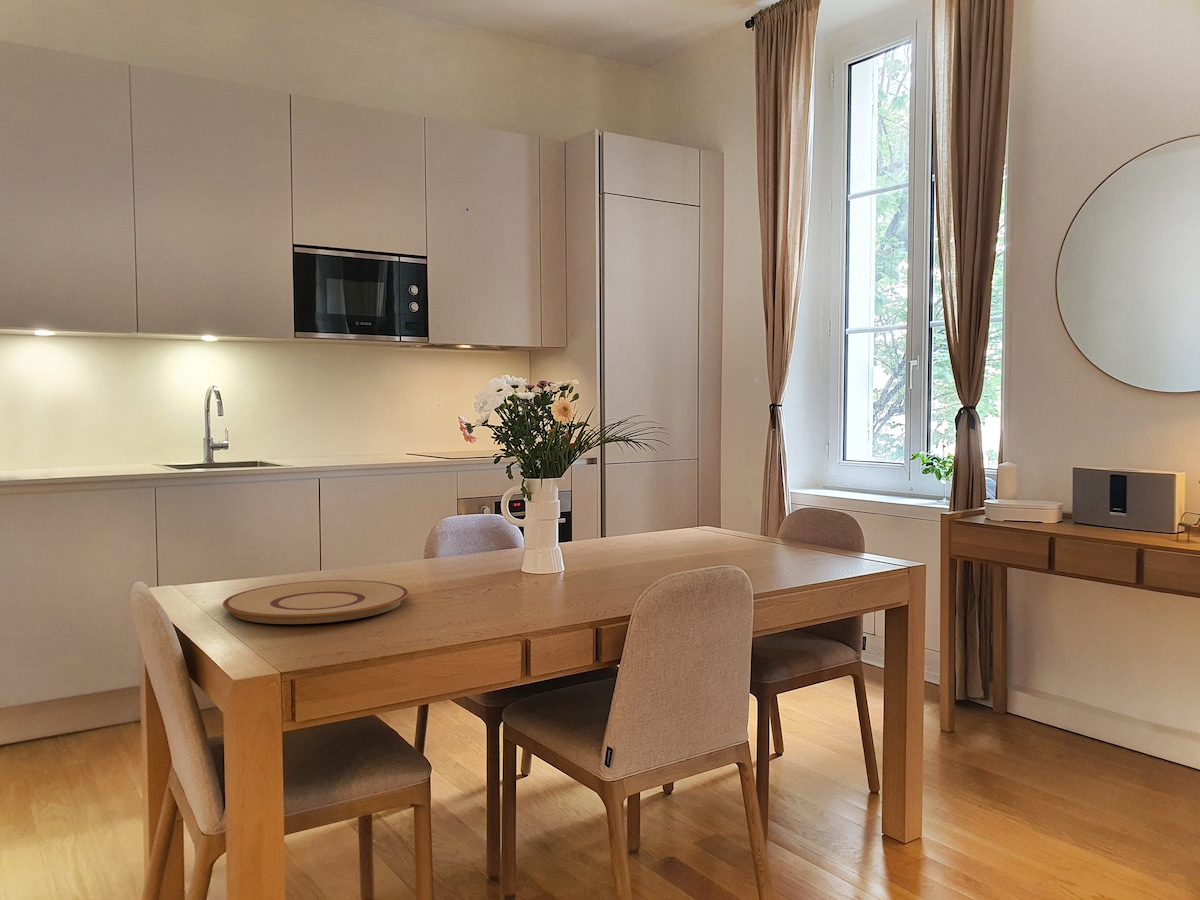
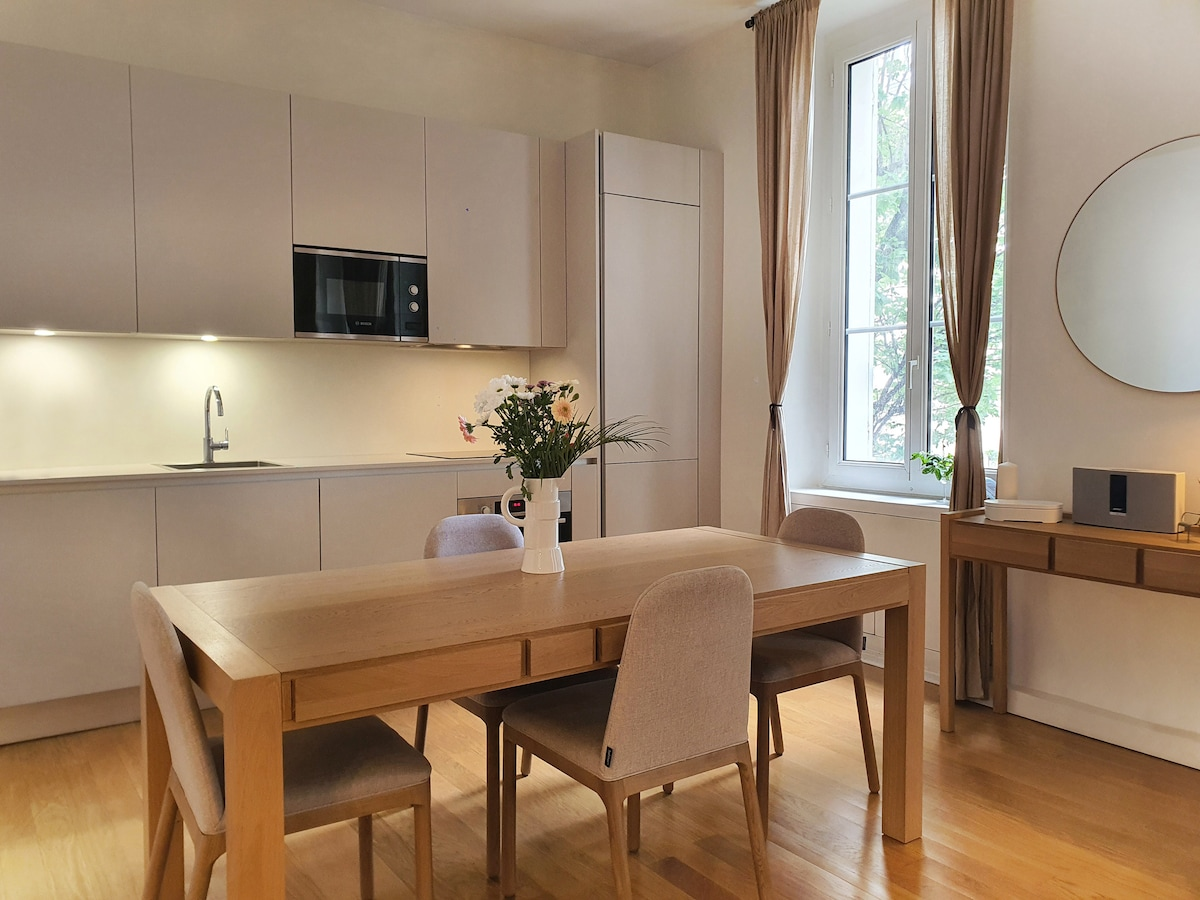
- plate [222,579,410,625]
